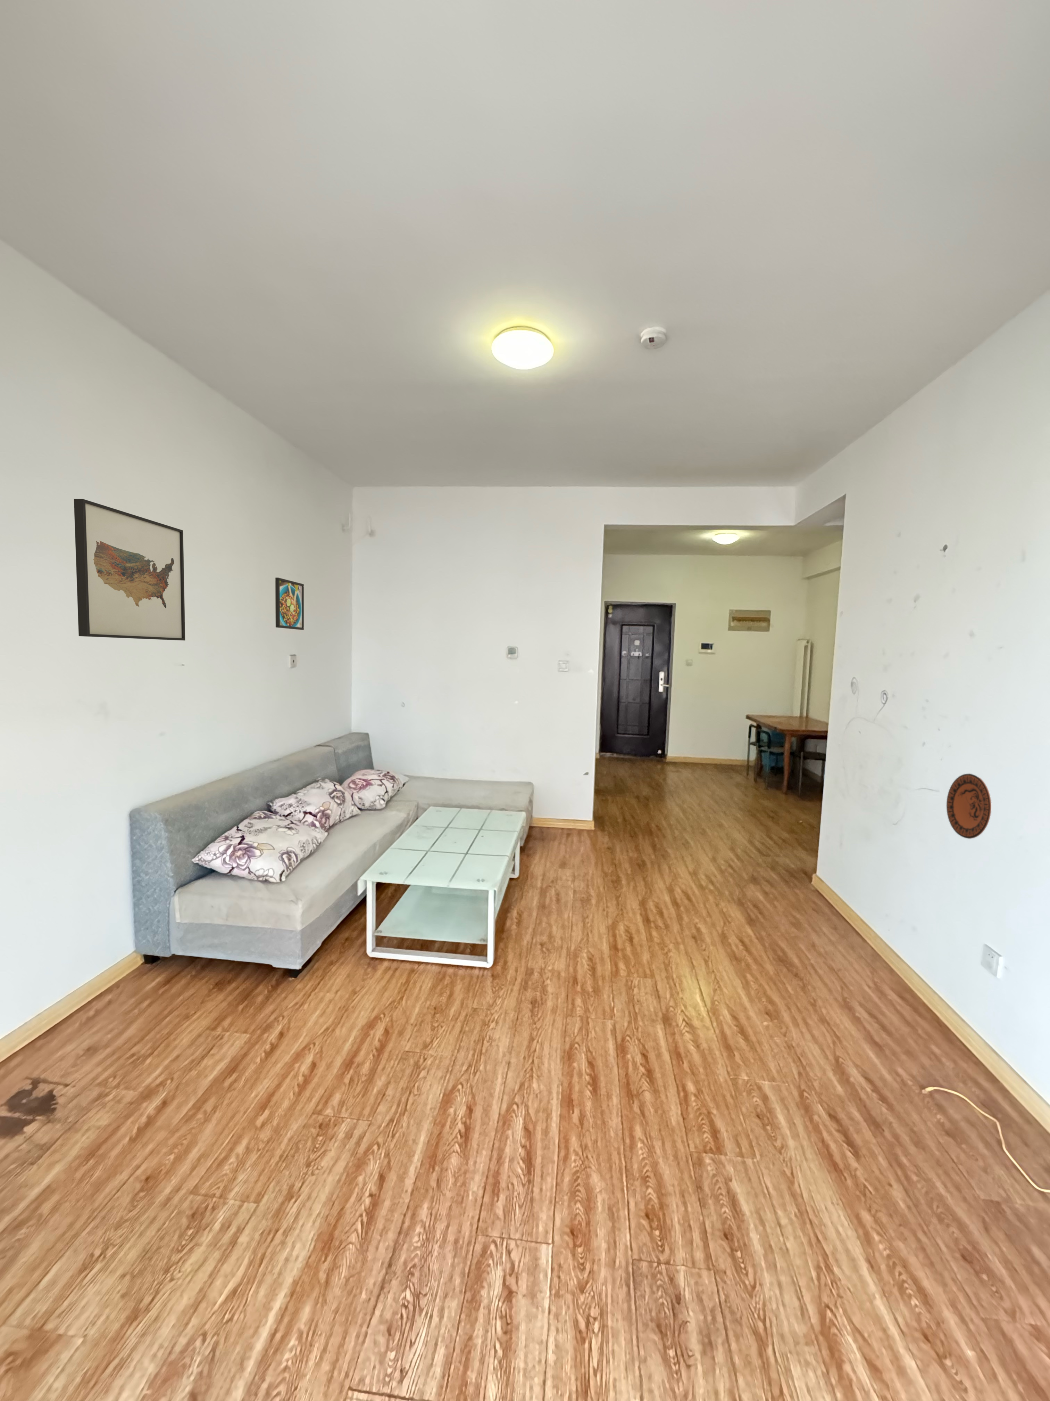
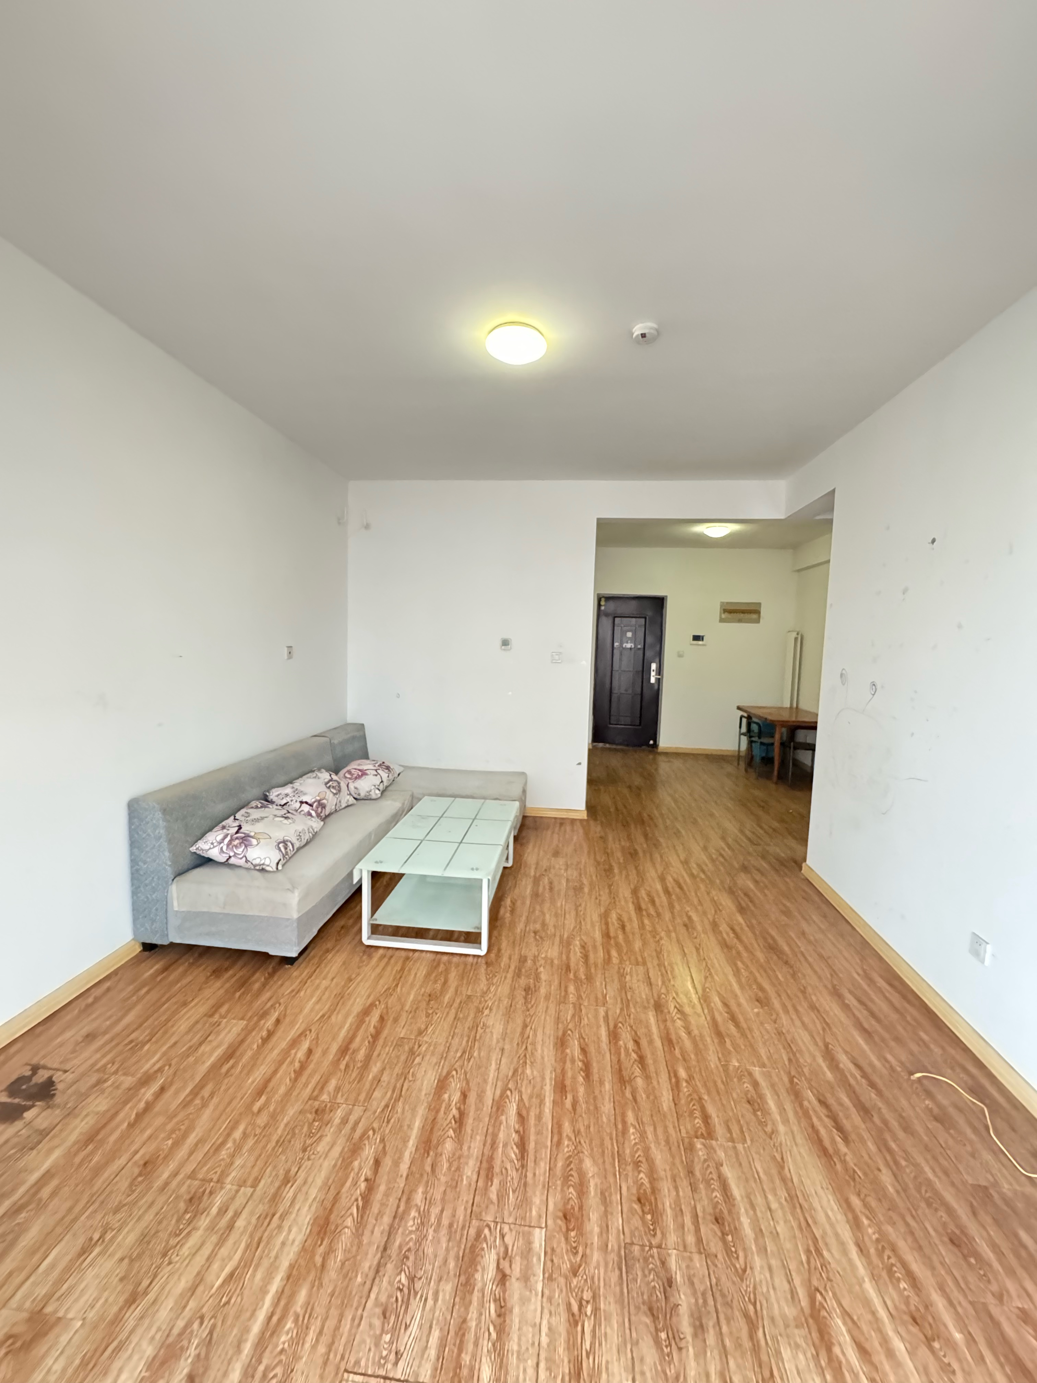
- wall art [74,499,185,641]
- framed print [275,577,304,630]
- decorative plate [946,773,992,839]
